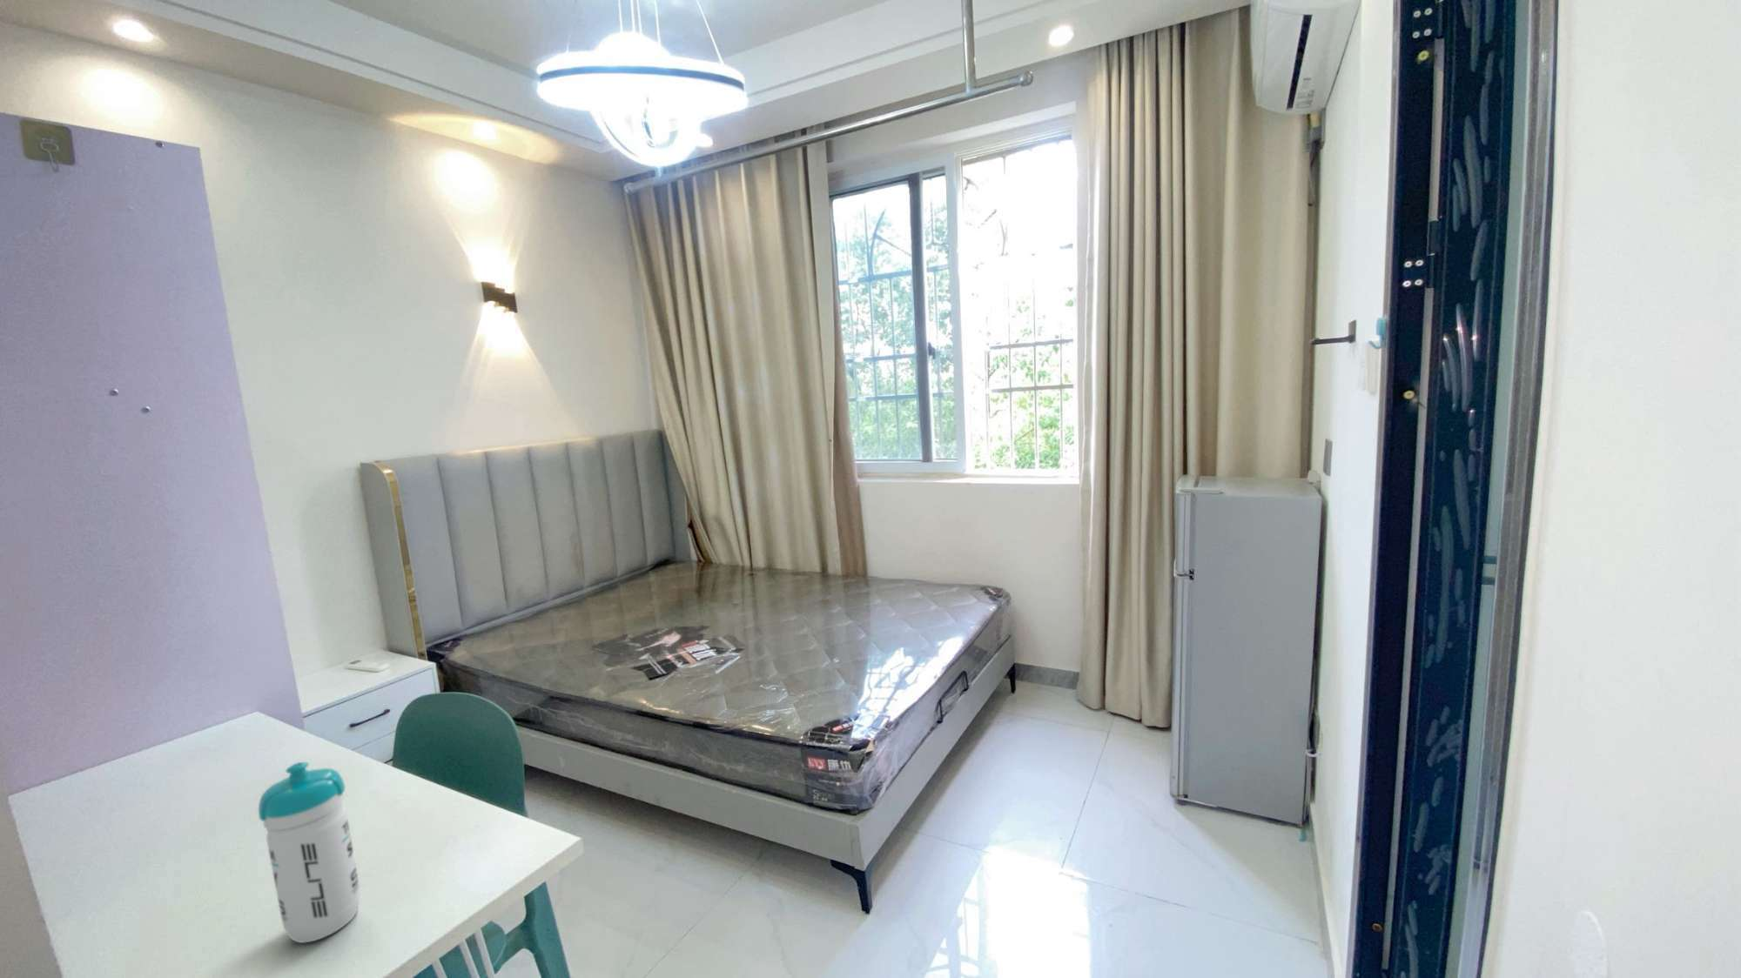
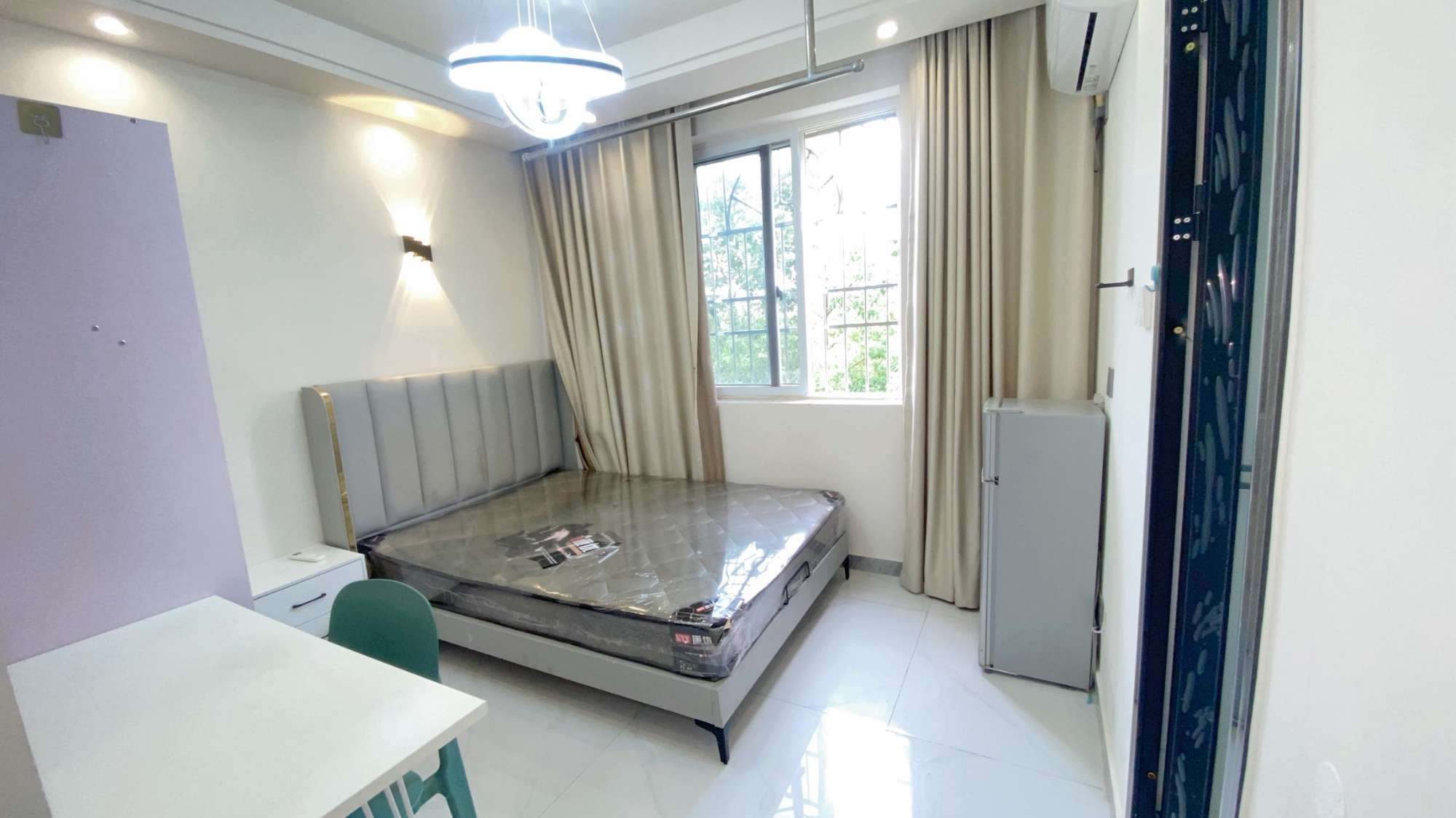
- water bottle [257,762,361,945]
